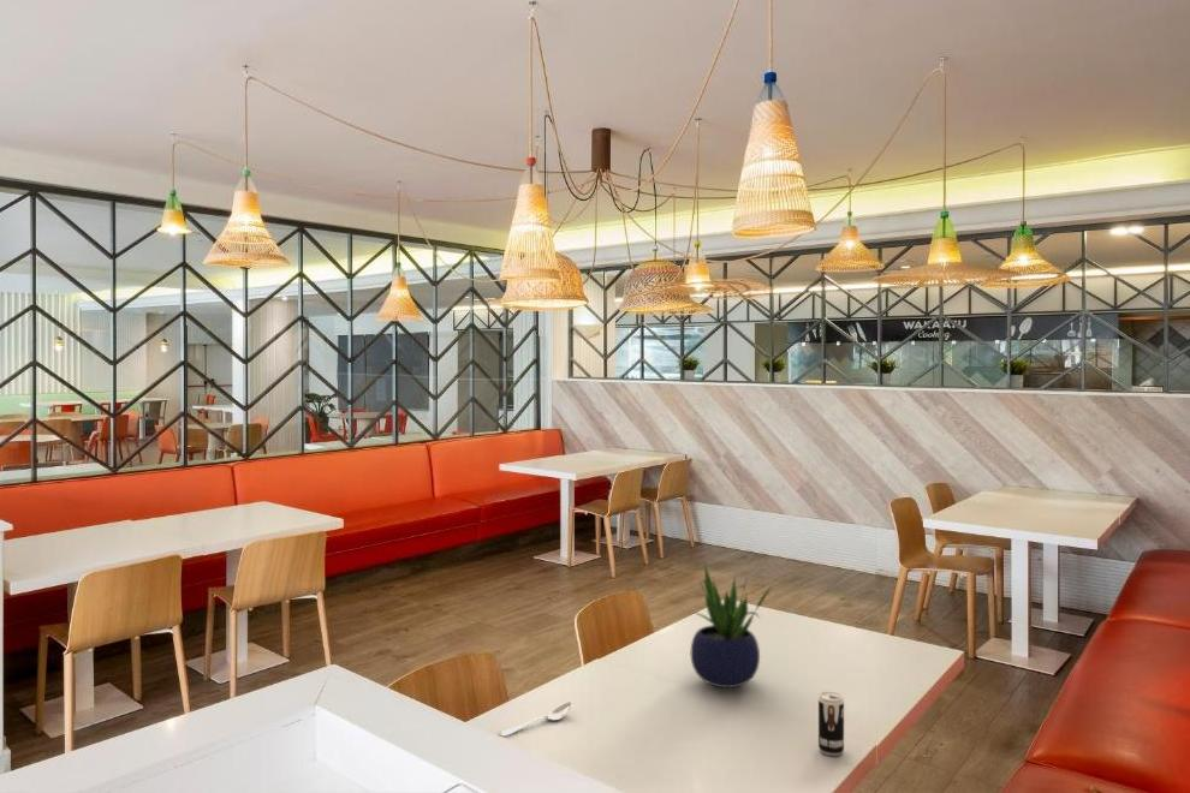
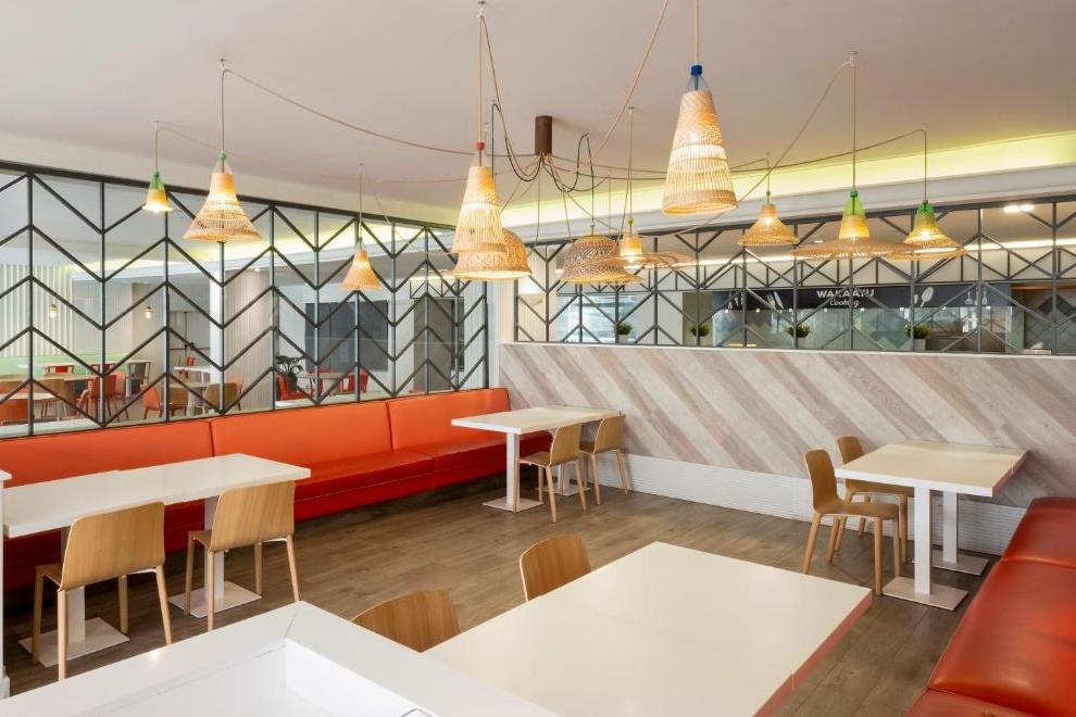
- spoon [496,700,573,737]
- potted plant [690,564,773,688]
- beverage can [817,691,845,757]
